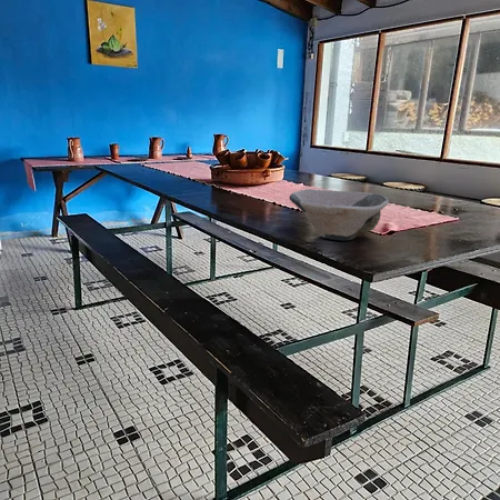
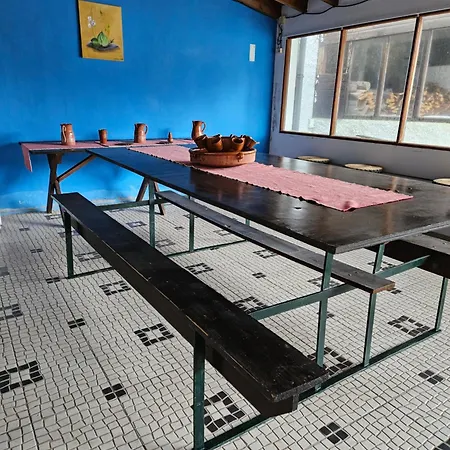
- ceramic bowl [288,188,390,241]
